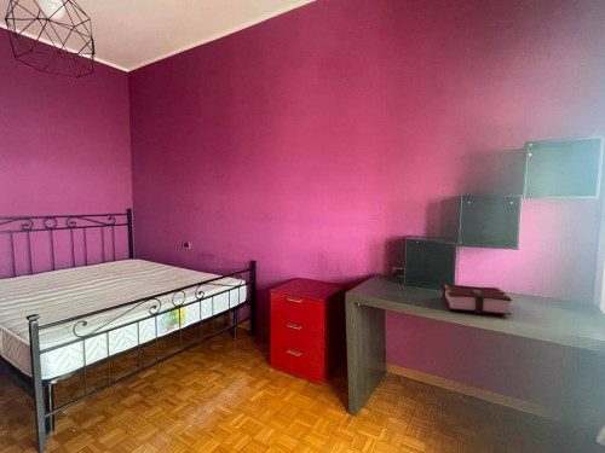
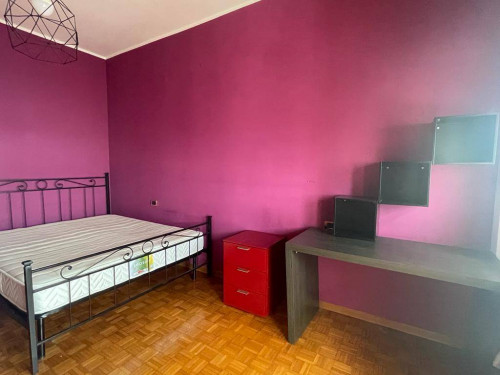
- book [442,283,513,316]
